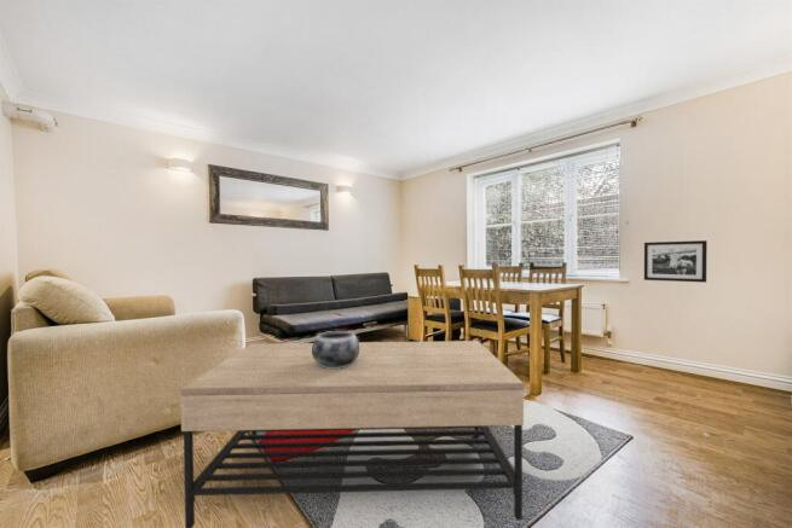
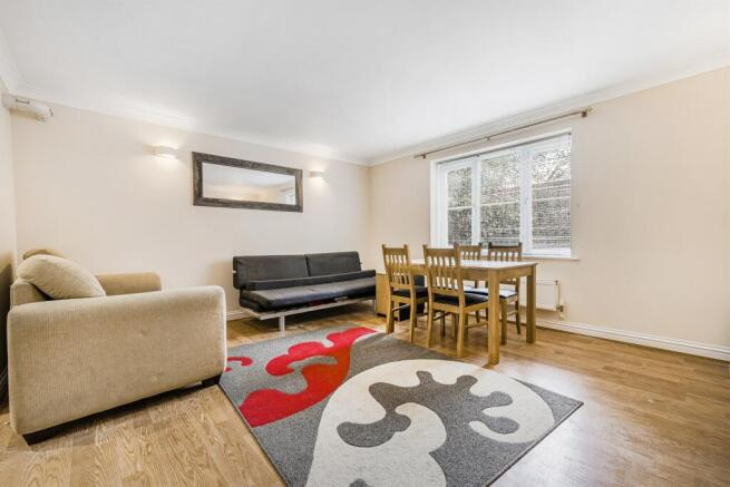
- decorative bowl [312,330,359,369]
- coffee table [179,340,525,528]
- picture frame [643,239,709,284]
